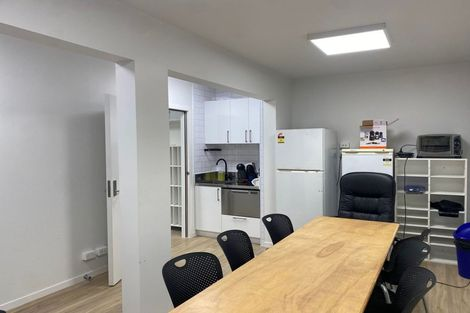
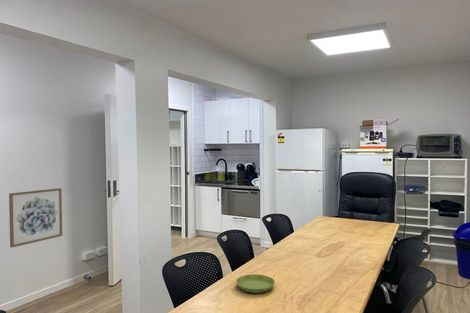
+ saucer [235,273,276,294]
+ wall art [8,187,63,249]
